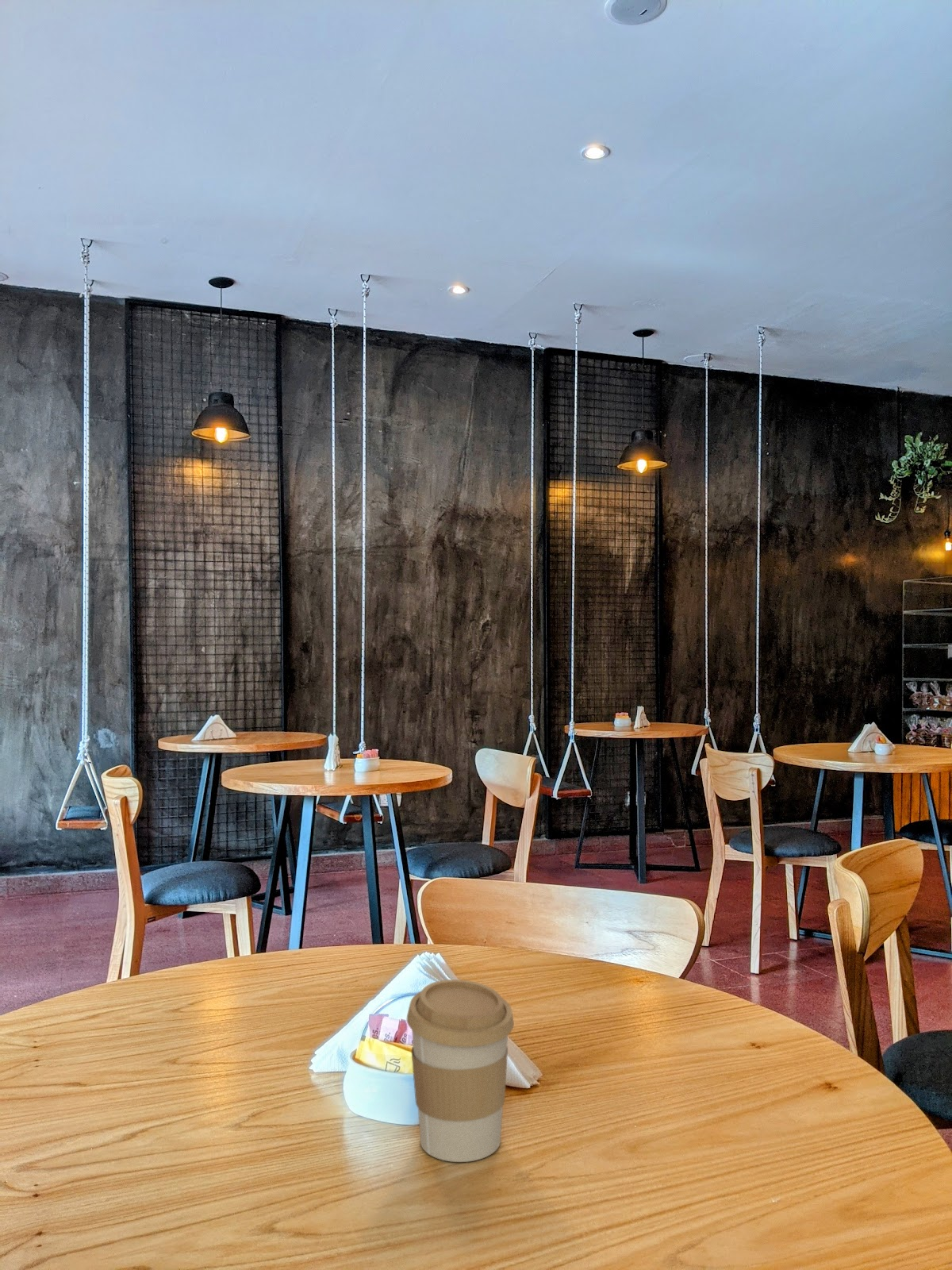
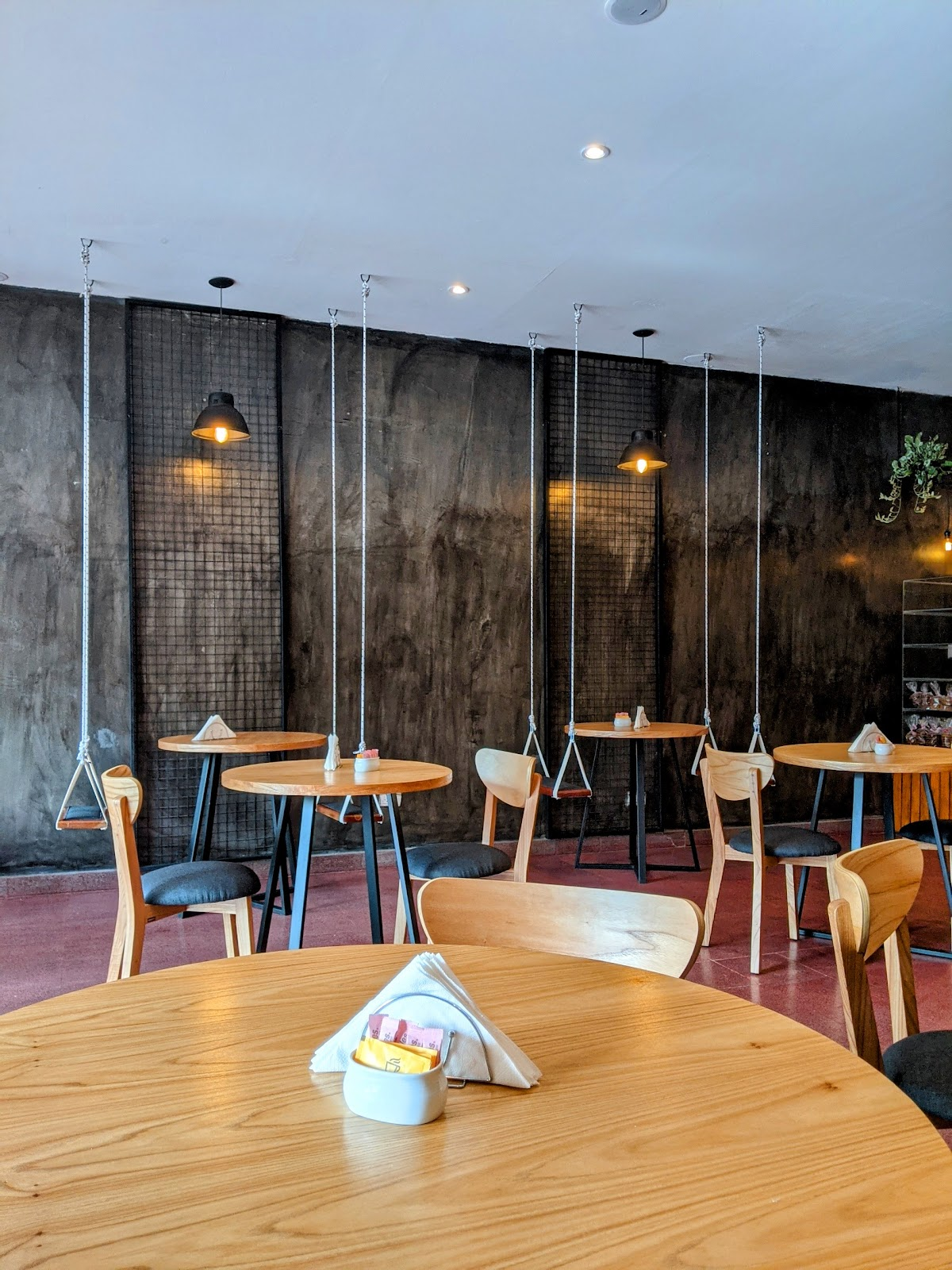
- coffee cup [406,979,515,1163]
